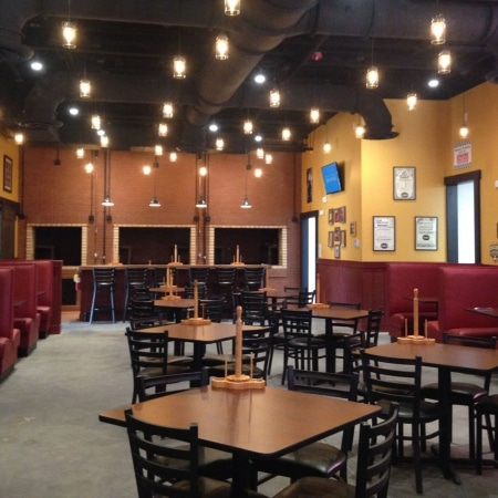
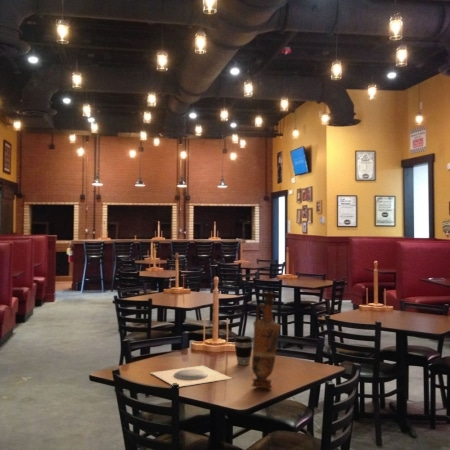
+ plate [151,365,232,388]
+ vase [251,291,282,389]
+ coffee cup [233,335,254,366]
